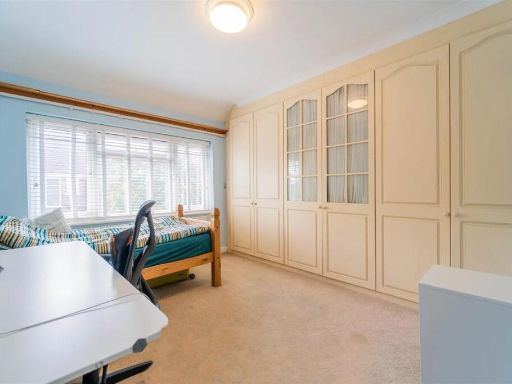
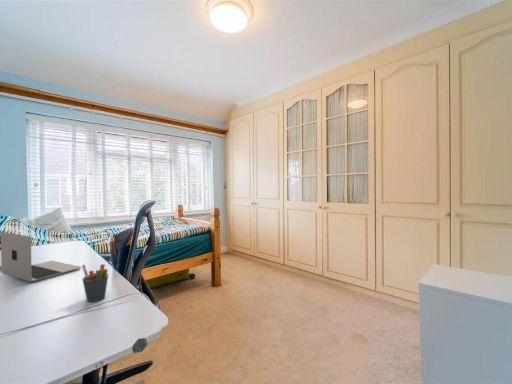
+ laptop [0,231,82,283]
+ pen holder [81,263,109,303]
